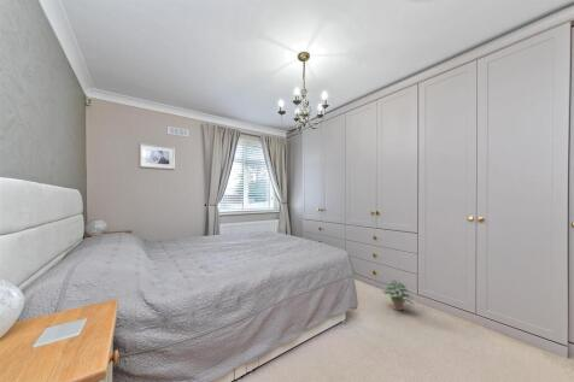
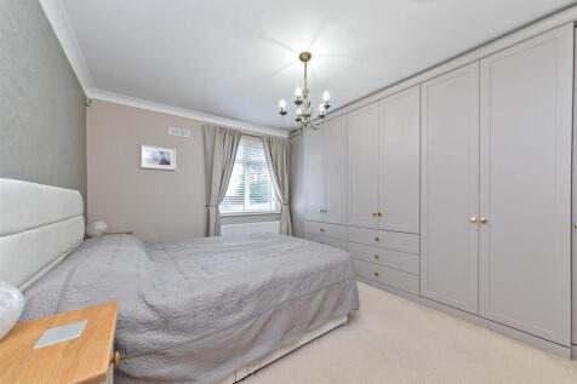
- potted plant [380,278,416,312]
